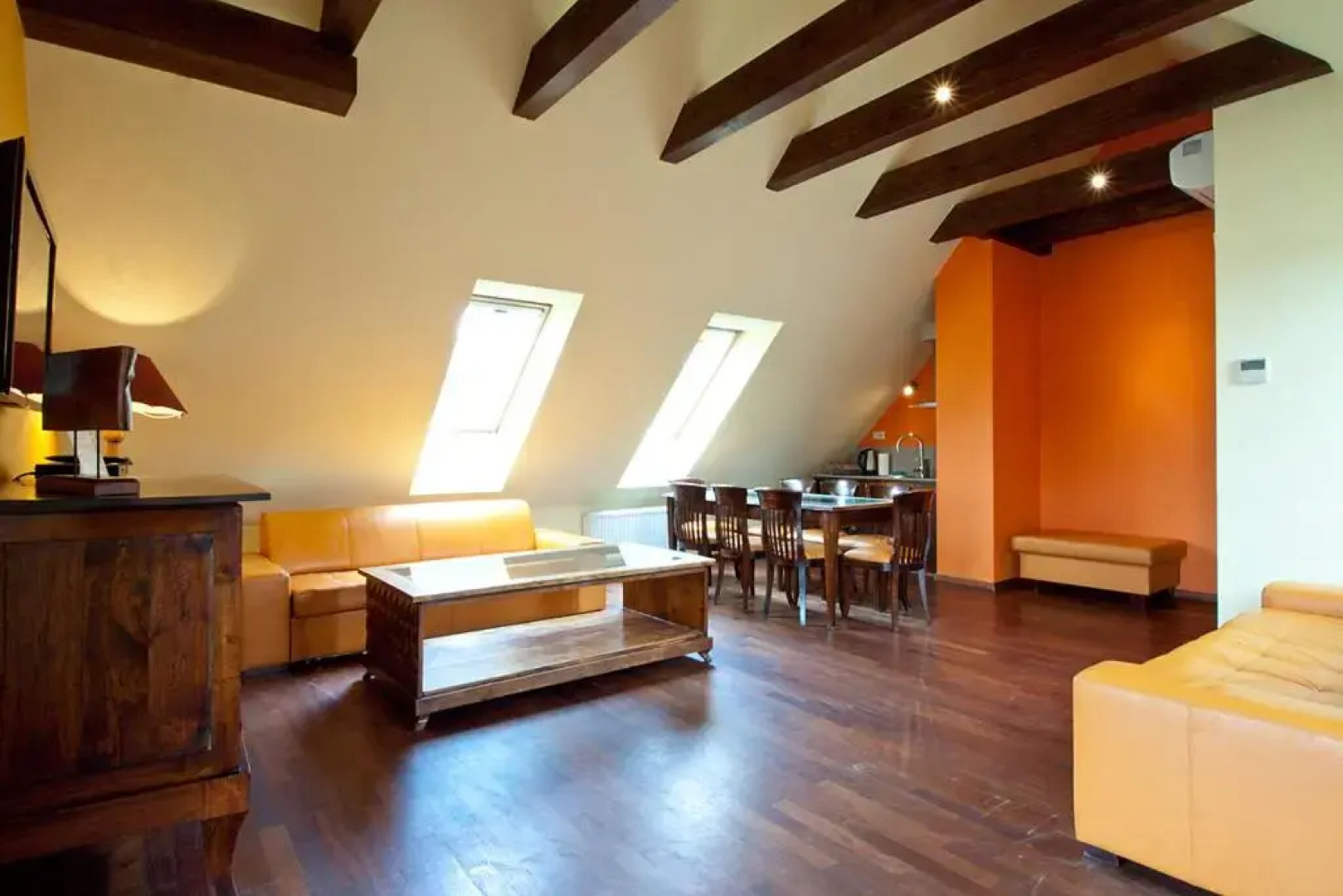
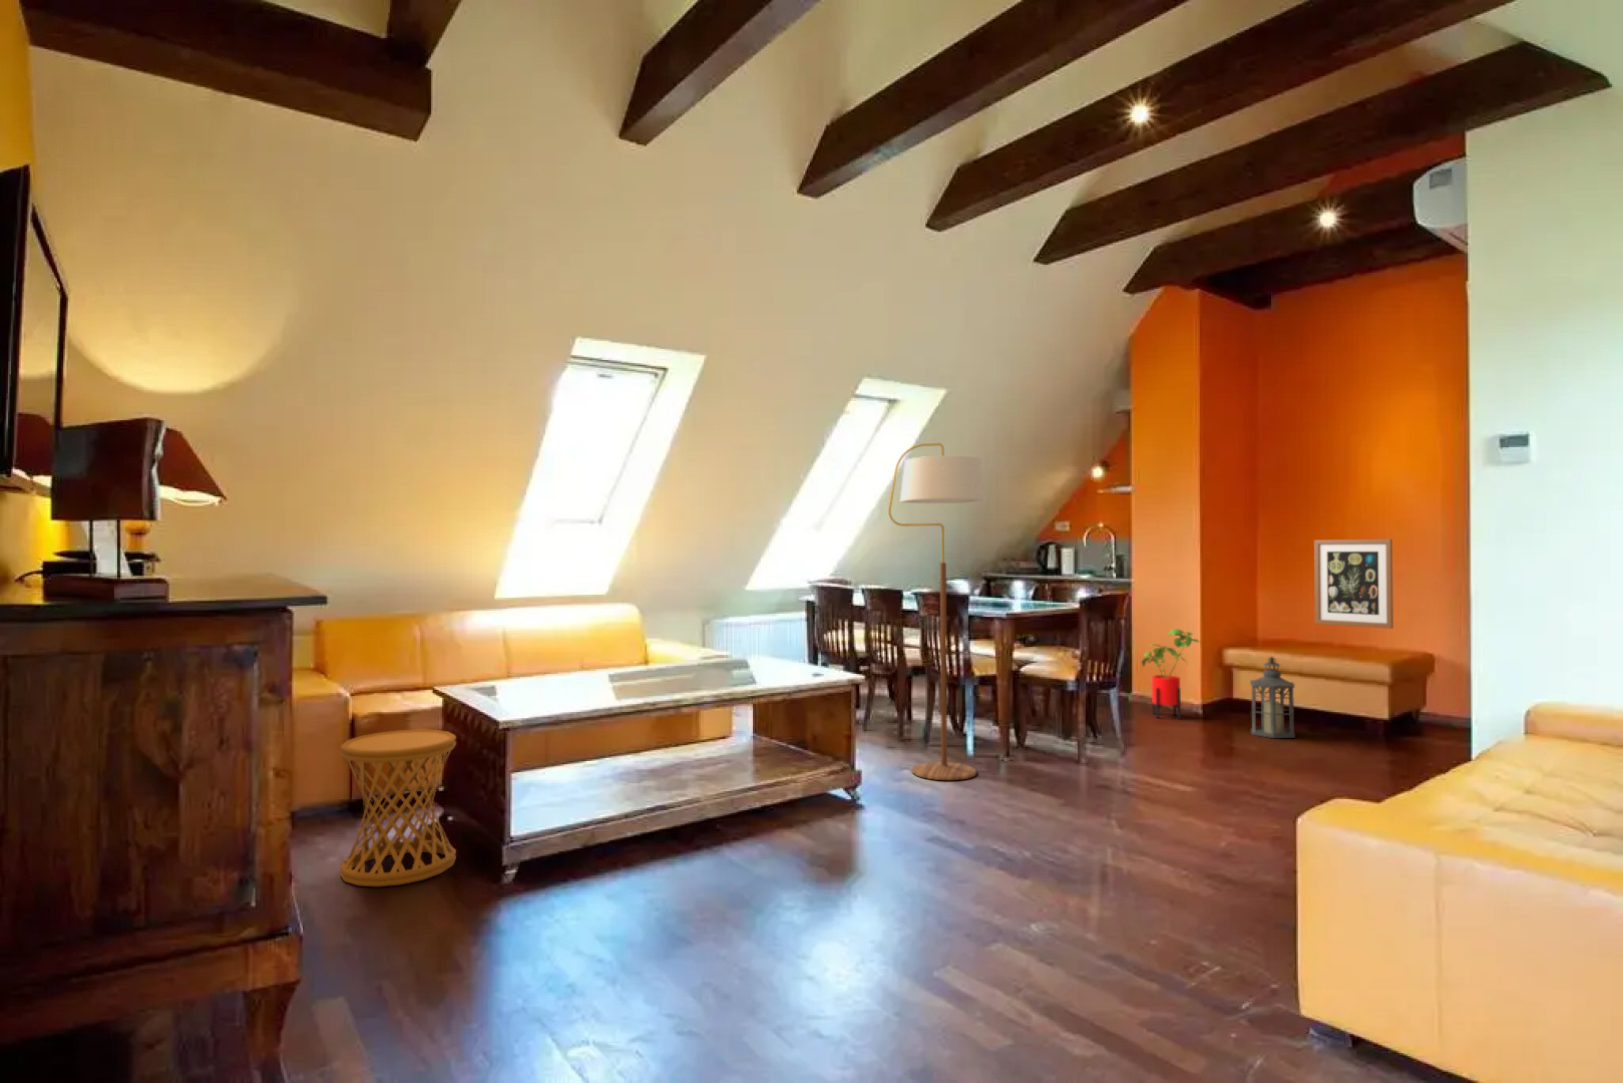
+ lantern [1250,655,1297,739]
+ house plant [1141,627,1201,720]
+ wall art [1314,538,1395,630]
+ floor lamp [887,442,987,781]
+ side table [338,729,457,887]
